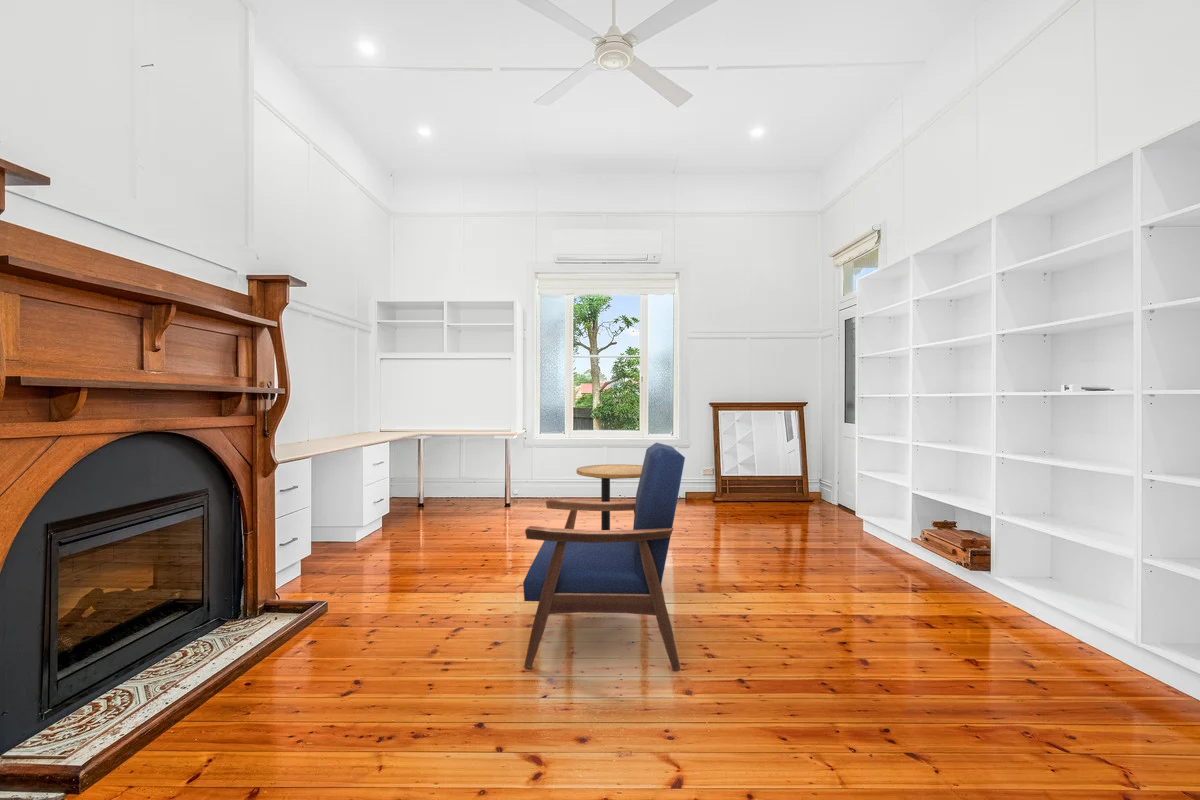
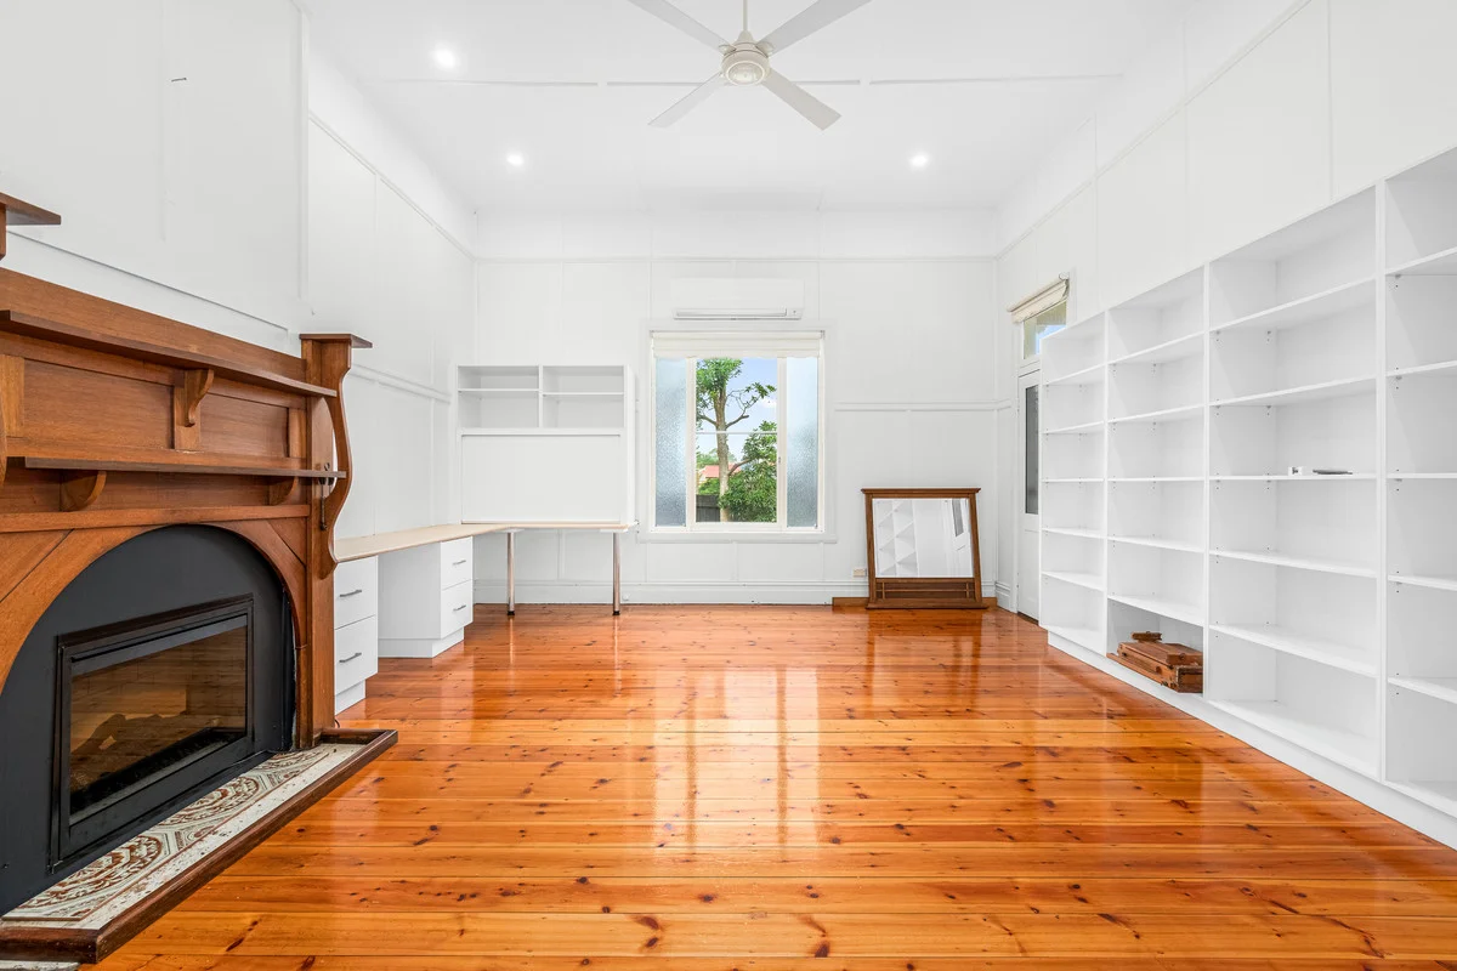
- armchair [522,442,686,672]
- side table [575,463,643,530]
